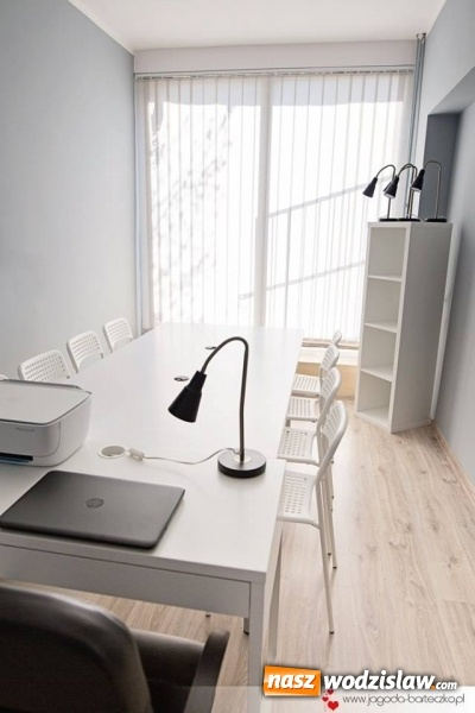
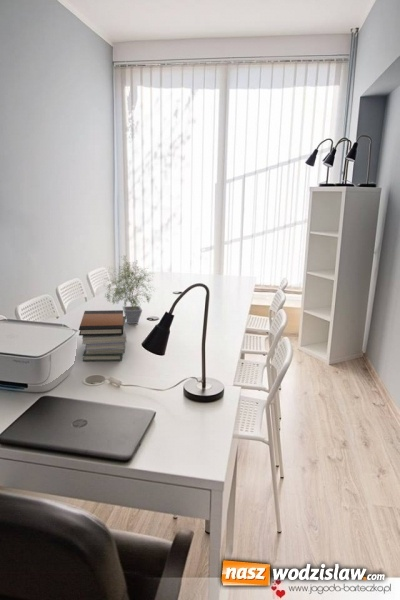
+ book stack [78,309,127,362]
+ potted plant [103,254,157,325]
